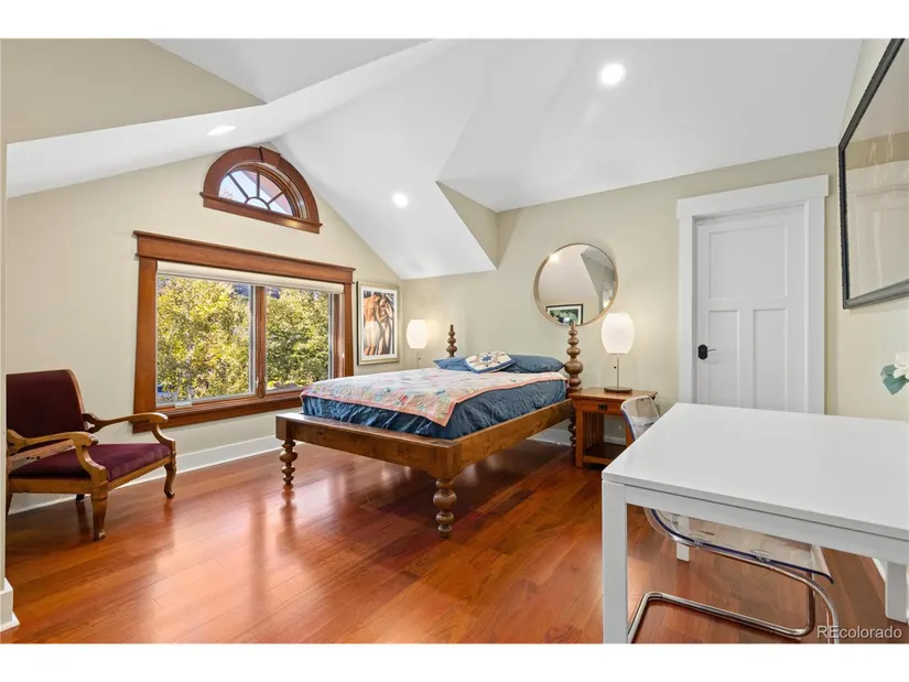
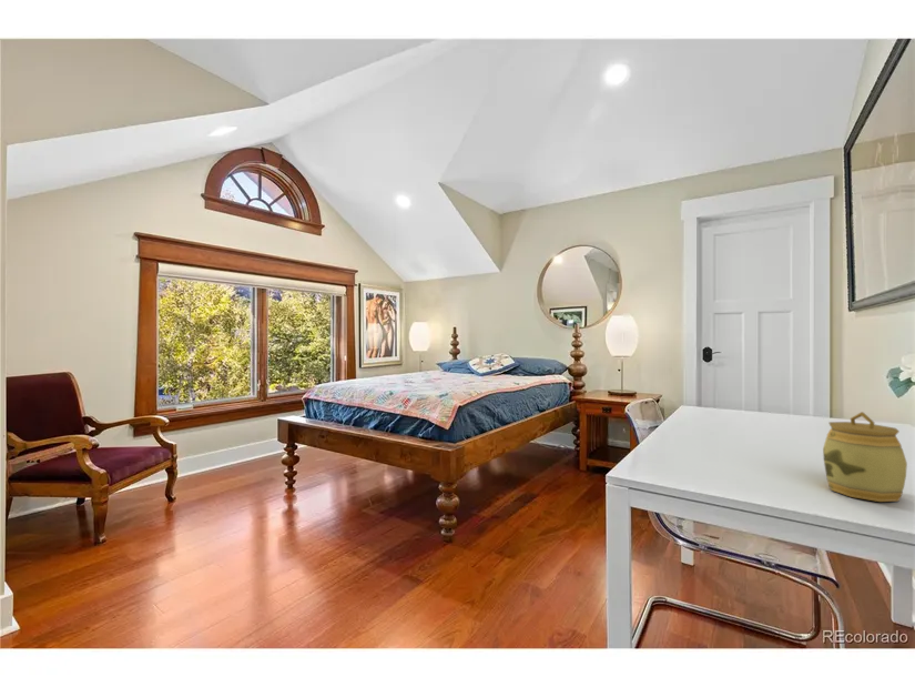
+ jar [822,411,908,503]
